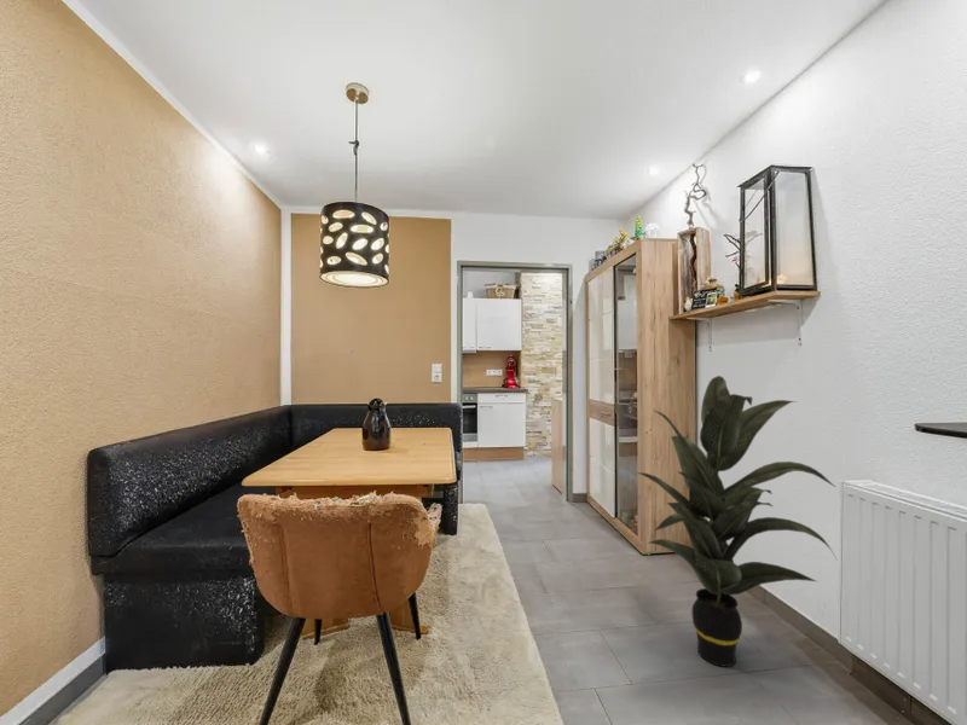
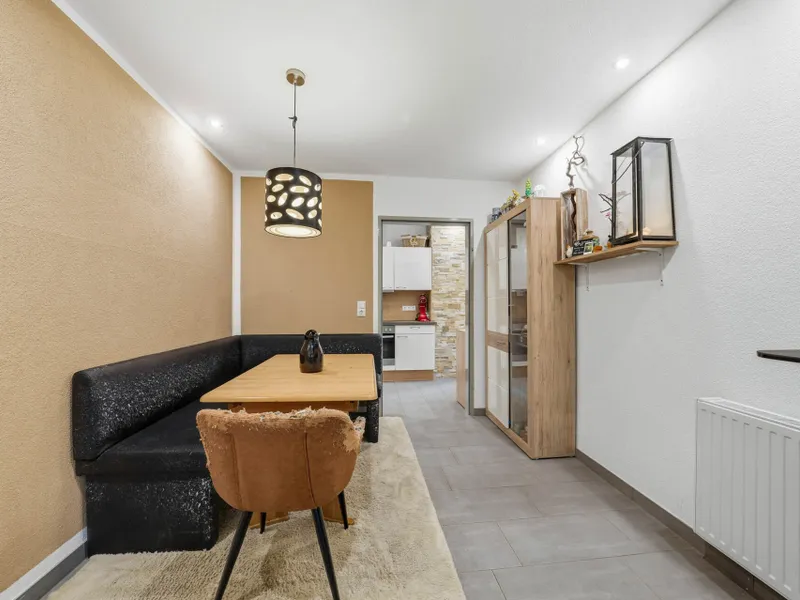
- indoor plant [637,375,839,668]
